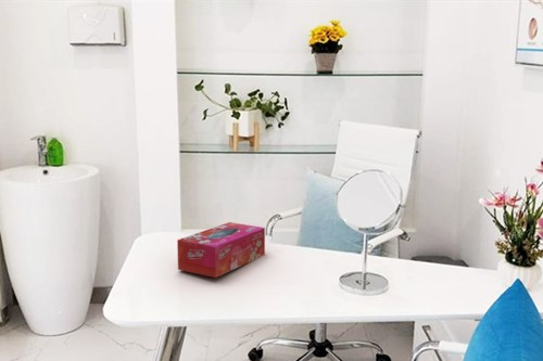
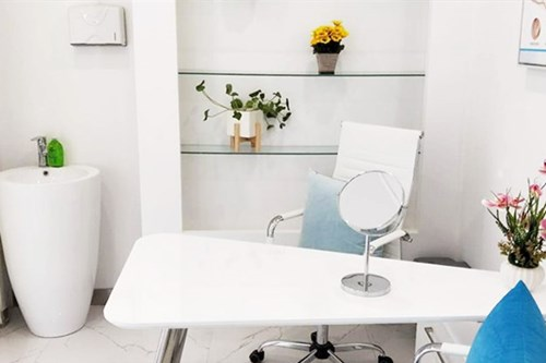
- tissue box [176,221,266,279]
